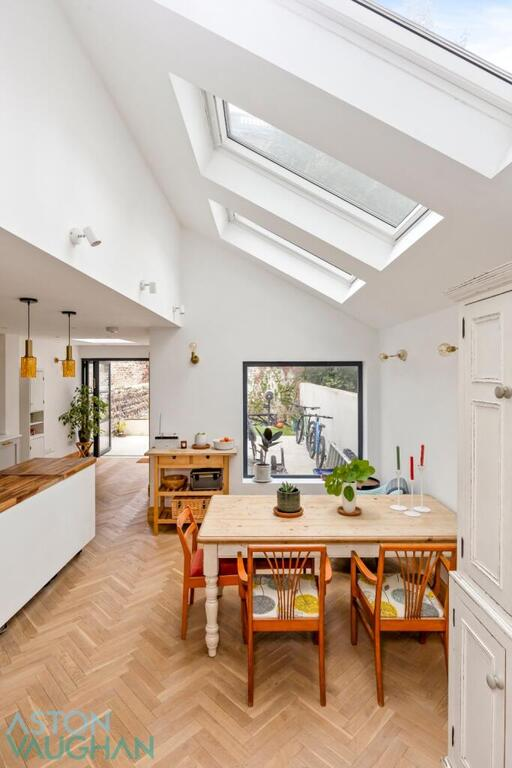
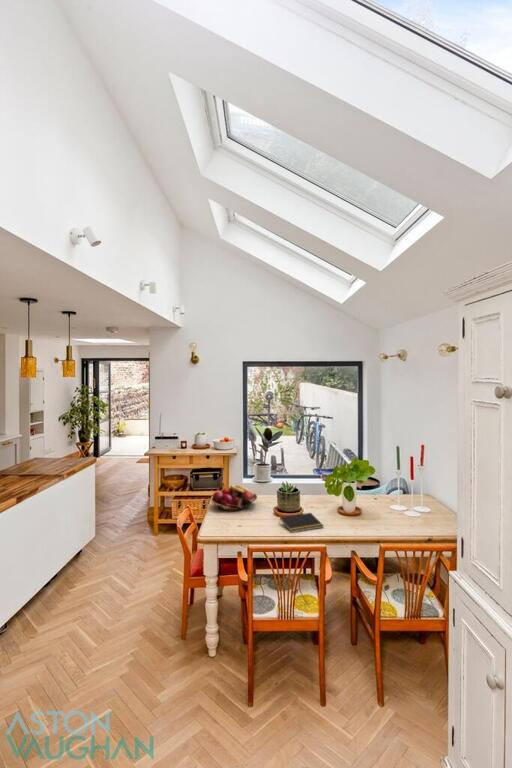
+ notepad [278,512,325,534]
+ fruit basket [210,484,258,512]
